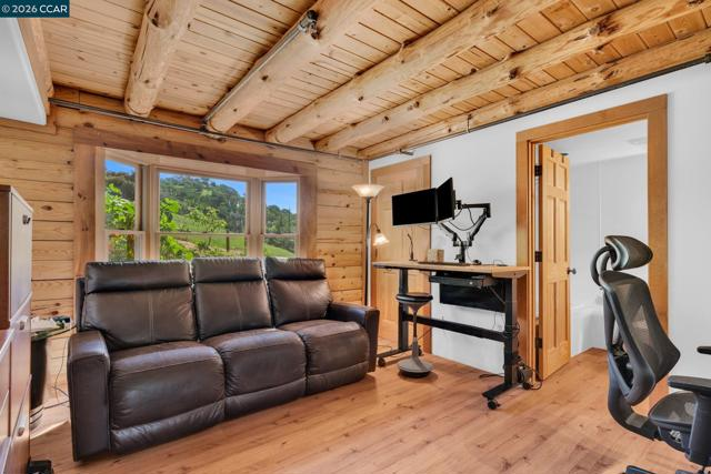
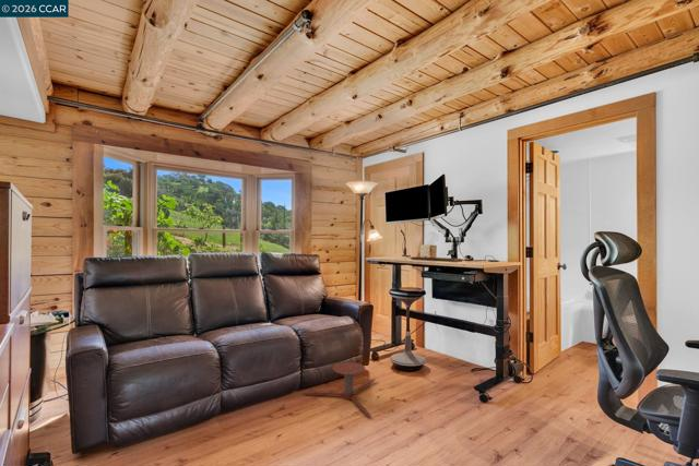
+ side table [301,361,376,418]
